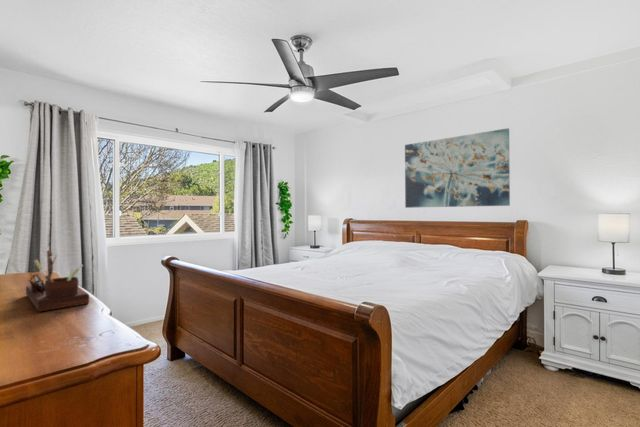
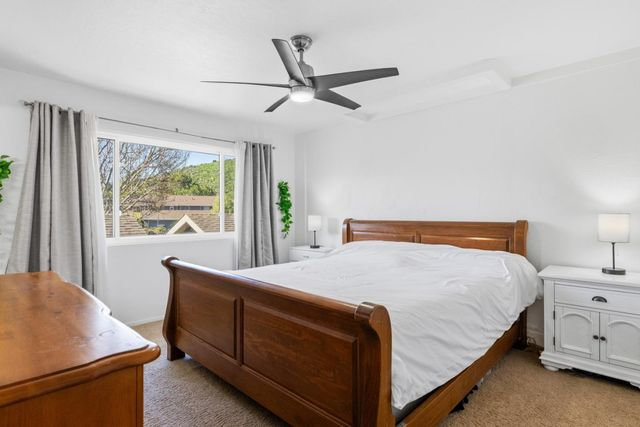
- wall art [404,127,511,209]
- desk organizer [25,249,90,313]
